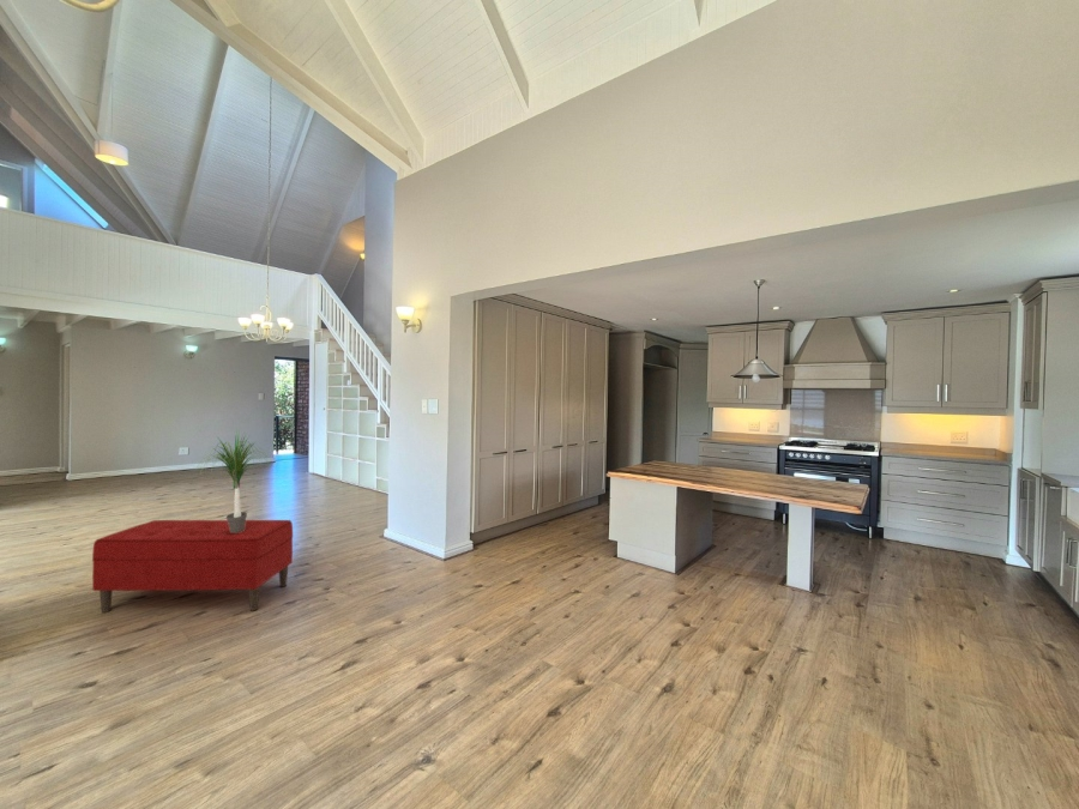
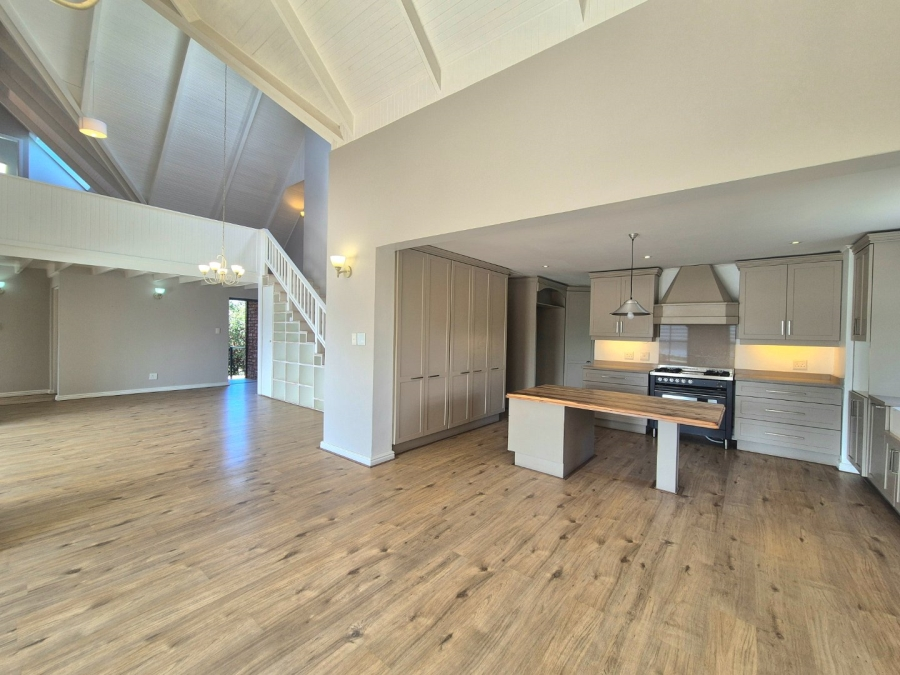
- potted plant [195,430,272,532]
- bench [91,519,294,614]
